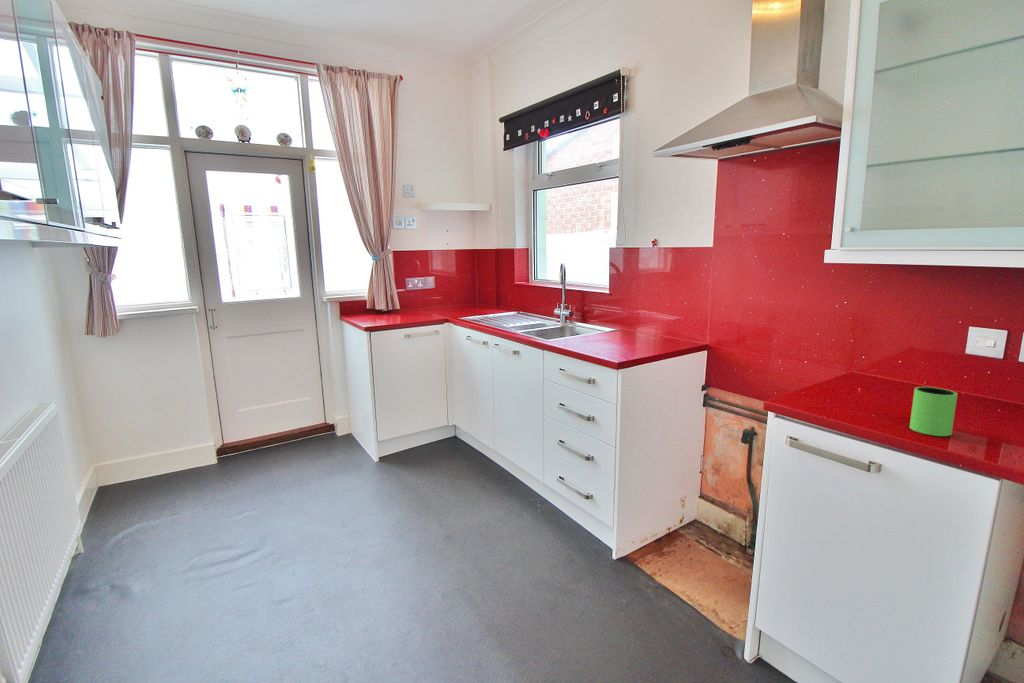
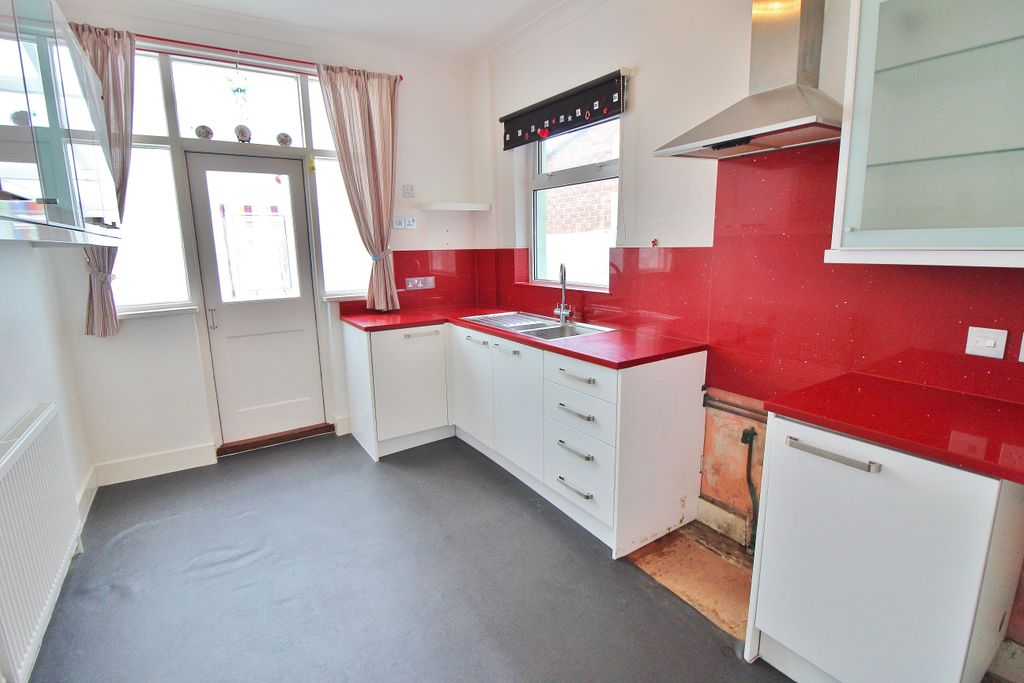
- mug [909,386,958,437]
